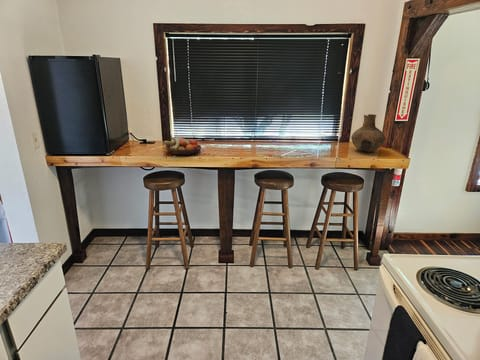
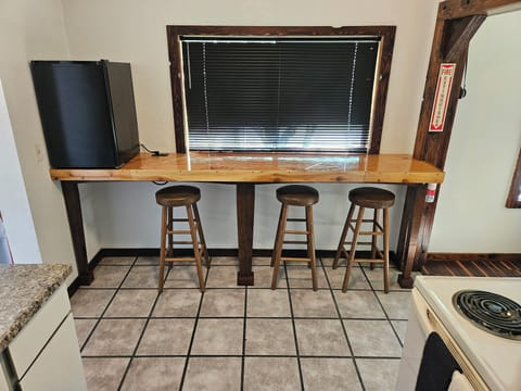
- fruit bowl [163,136,202,156]
- vase [350,113,387,153]
